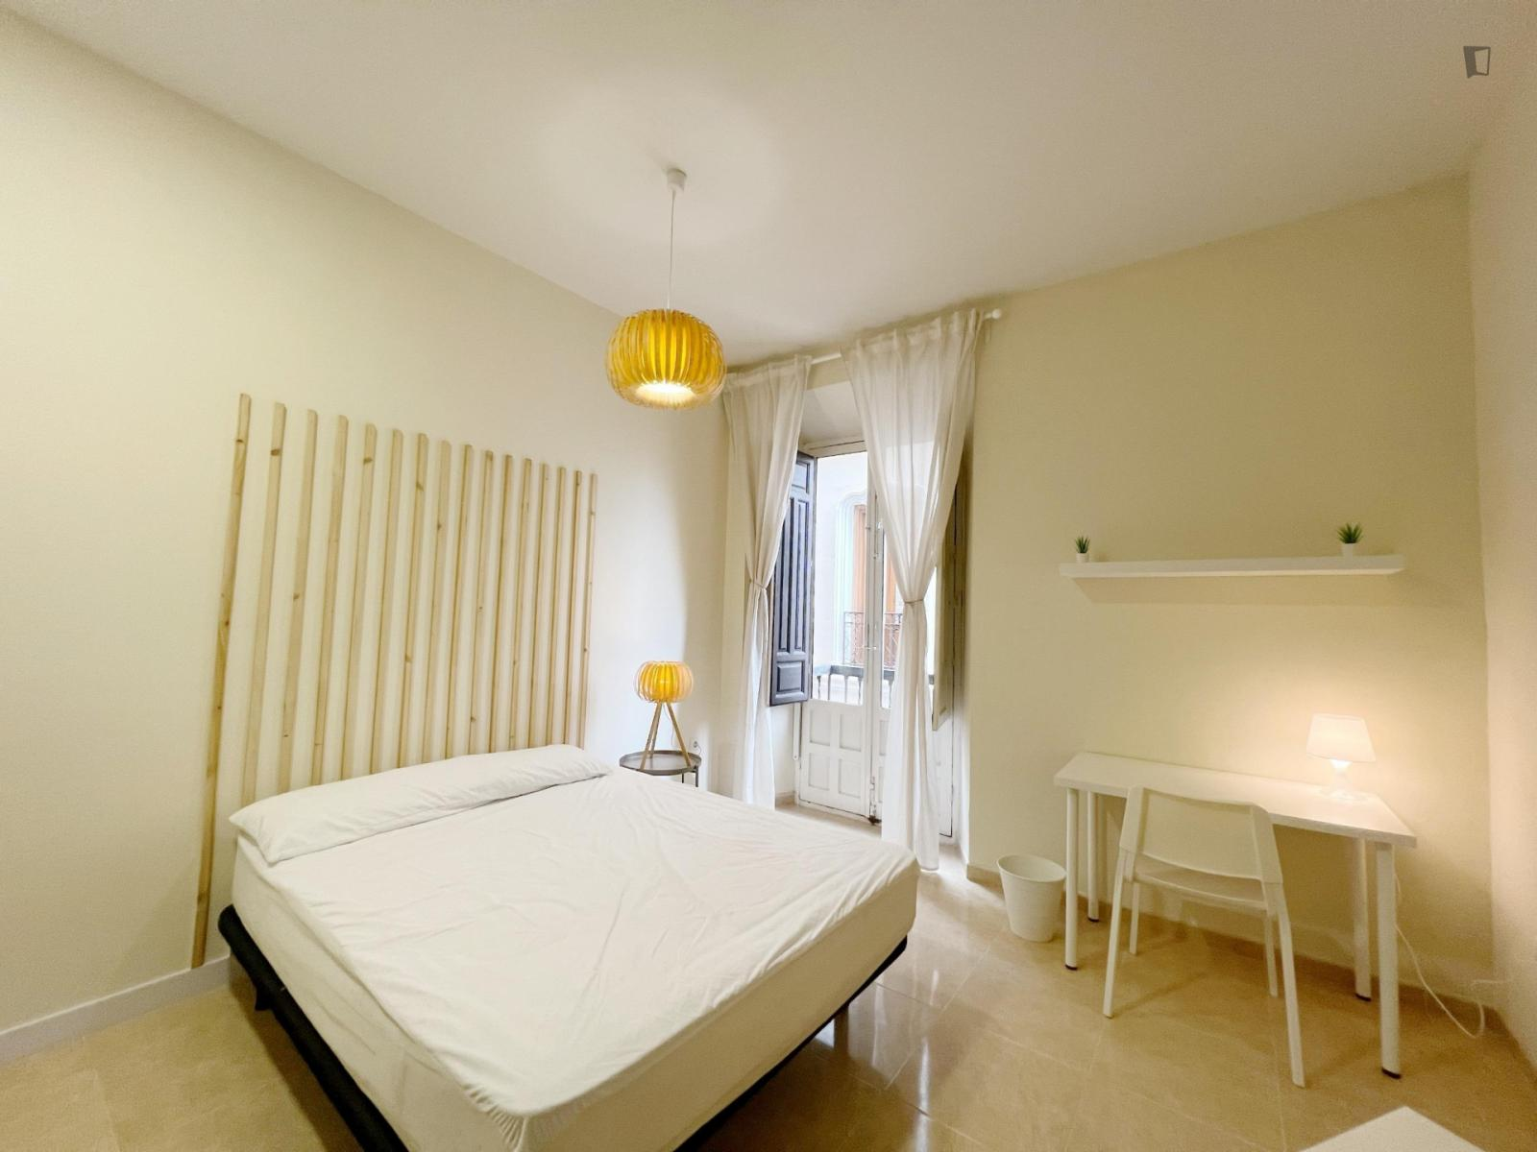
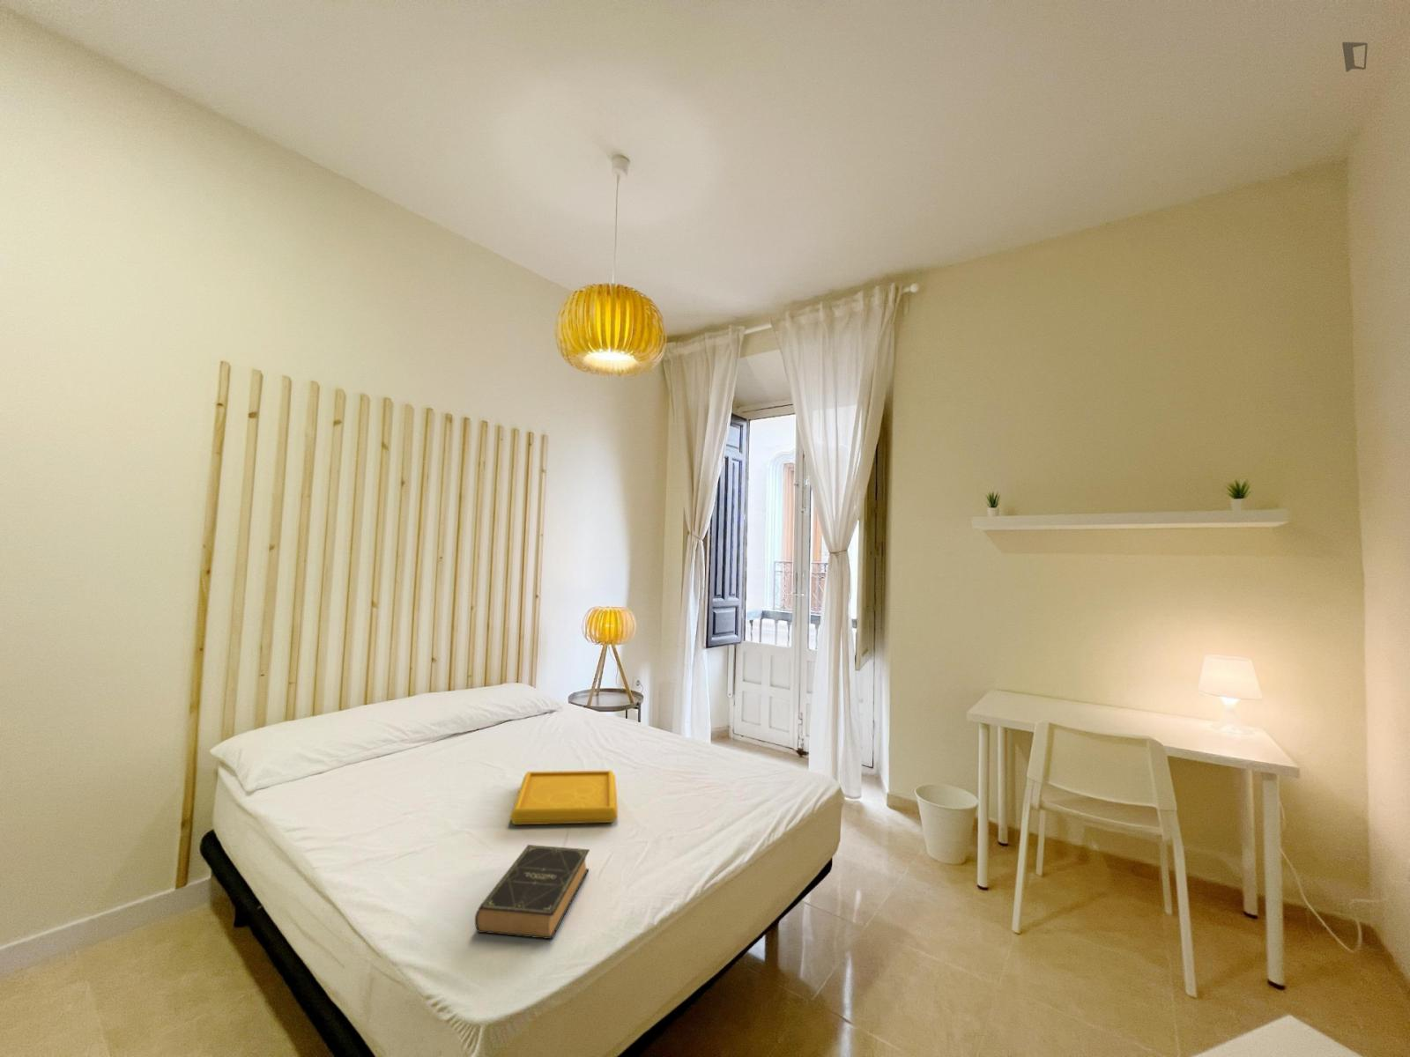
+ book [474,844,591,939]
+ serving tray [510,769,618,825]
